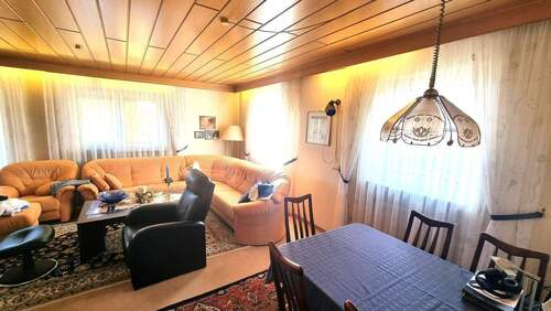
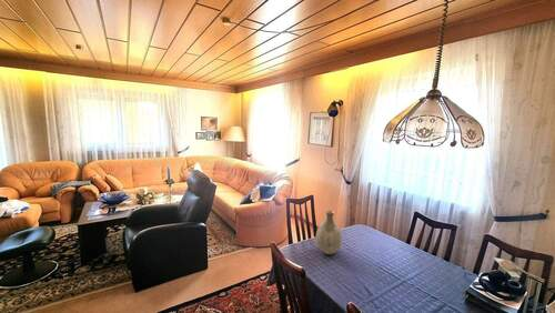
+ vase [315,210,343,255]
